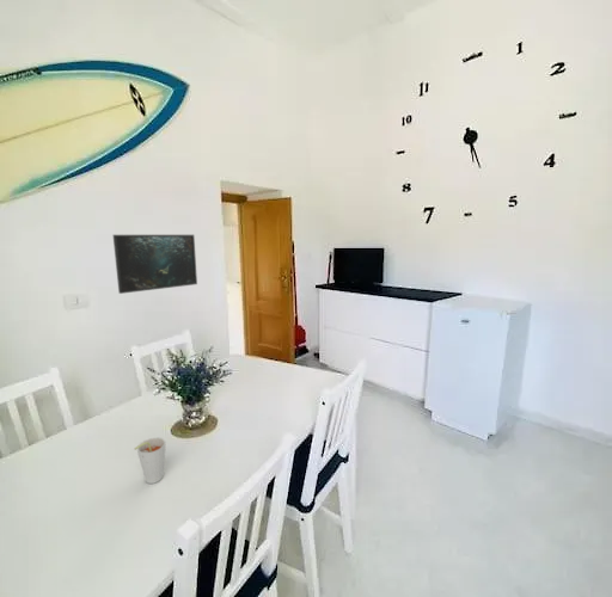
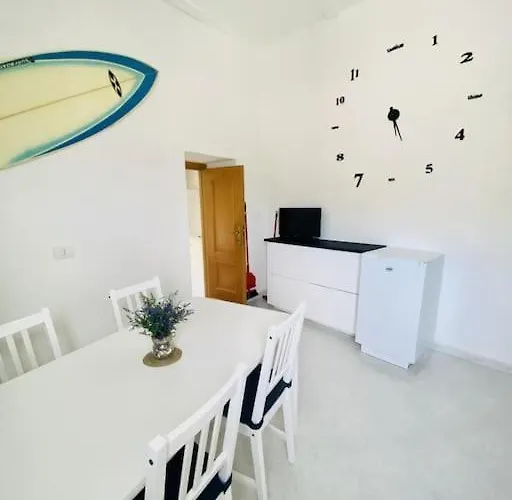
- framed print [112,234,198,295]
- cup [133,436,167,485]
